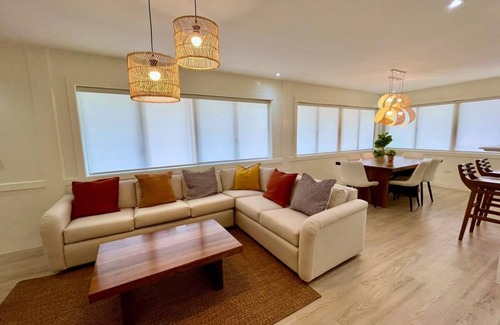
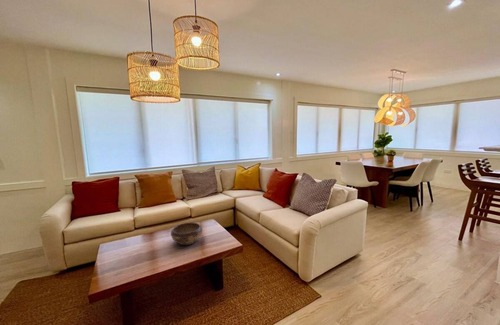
+ decorative bowl [170,221,203,246]
